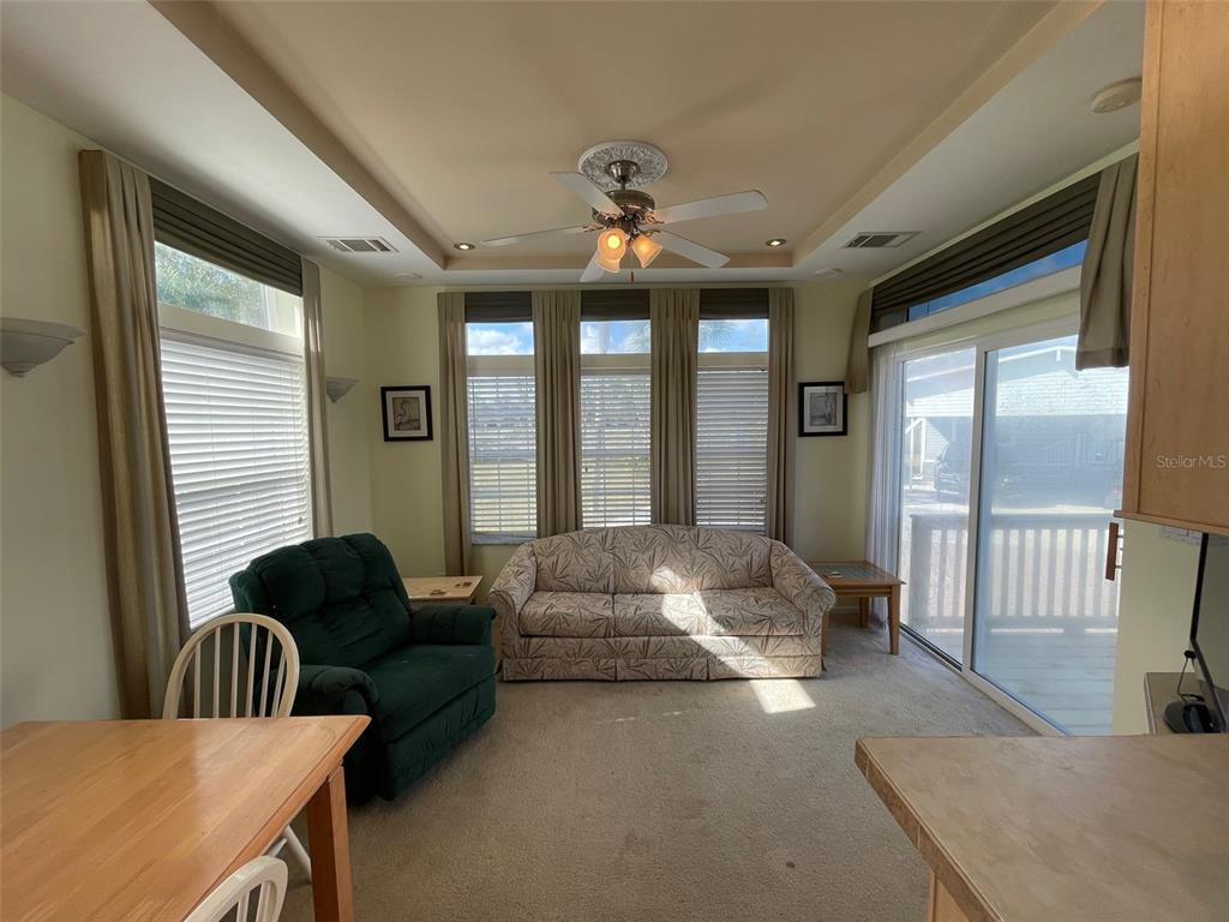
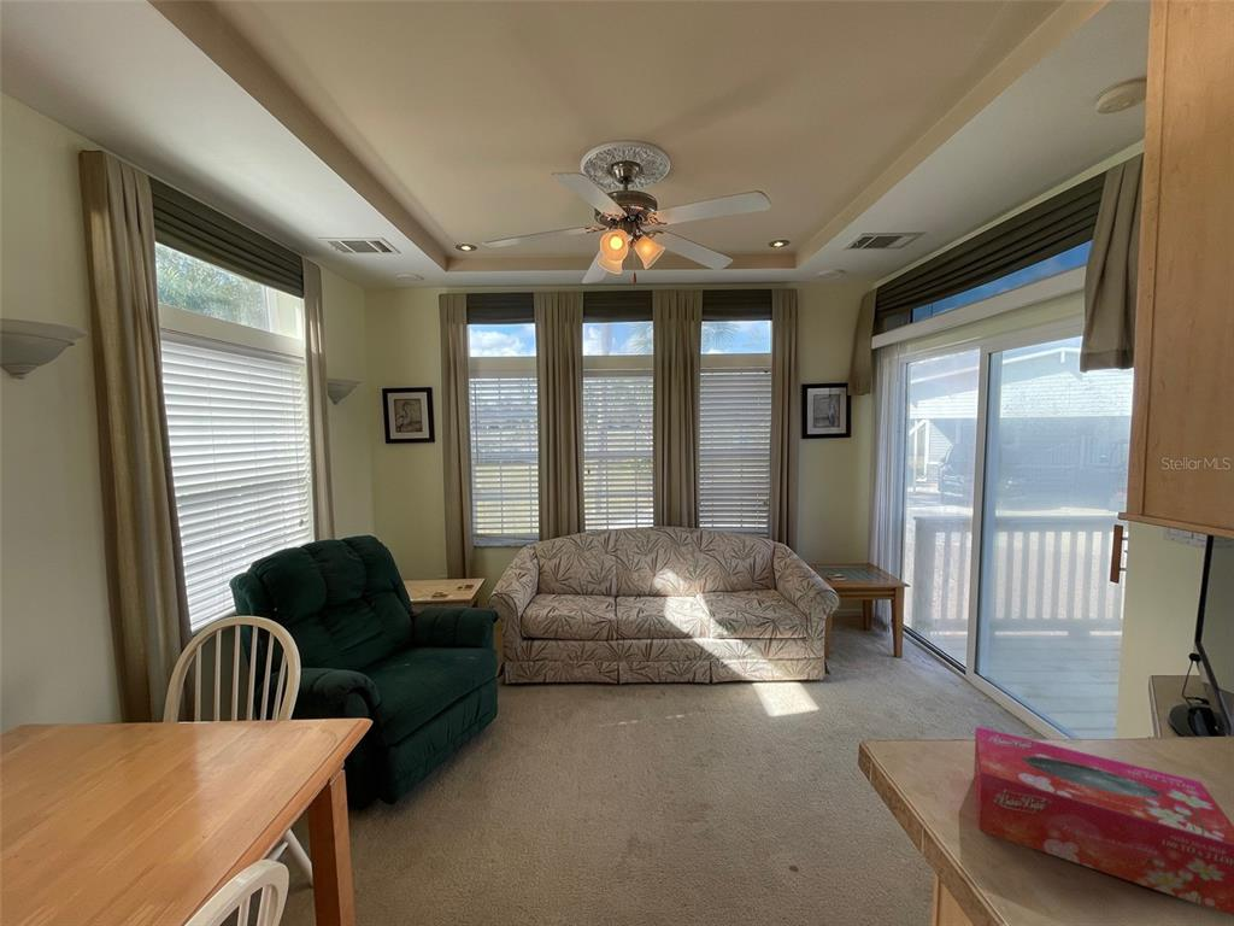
+ tissue box [972,726,1234,918]
